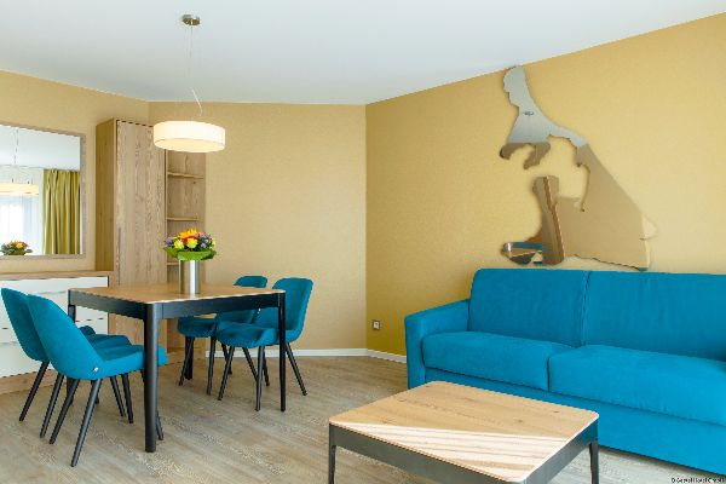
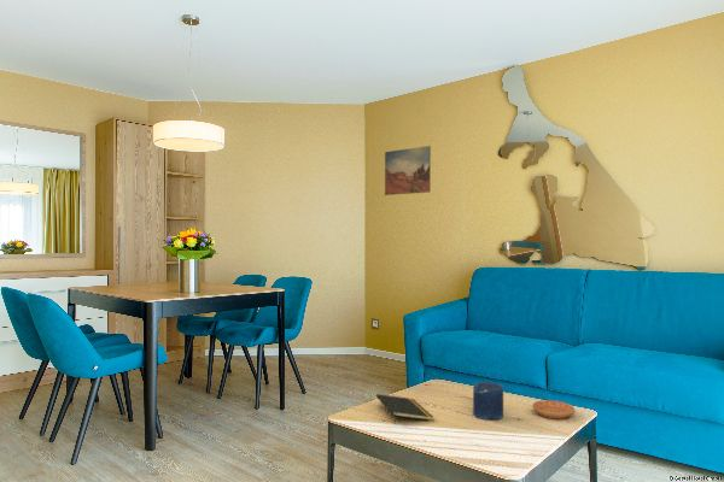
+ wall art [384,145,432,196]
+ saucer [531,399,576,421]
+ notepad [375,393,434,425]
+ candle [472,381,504,421]
